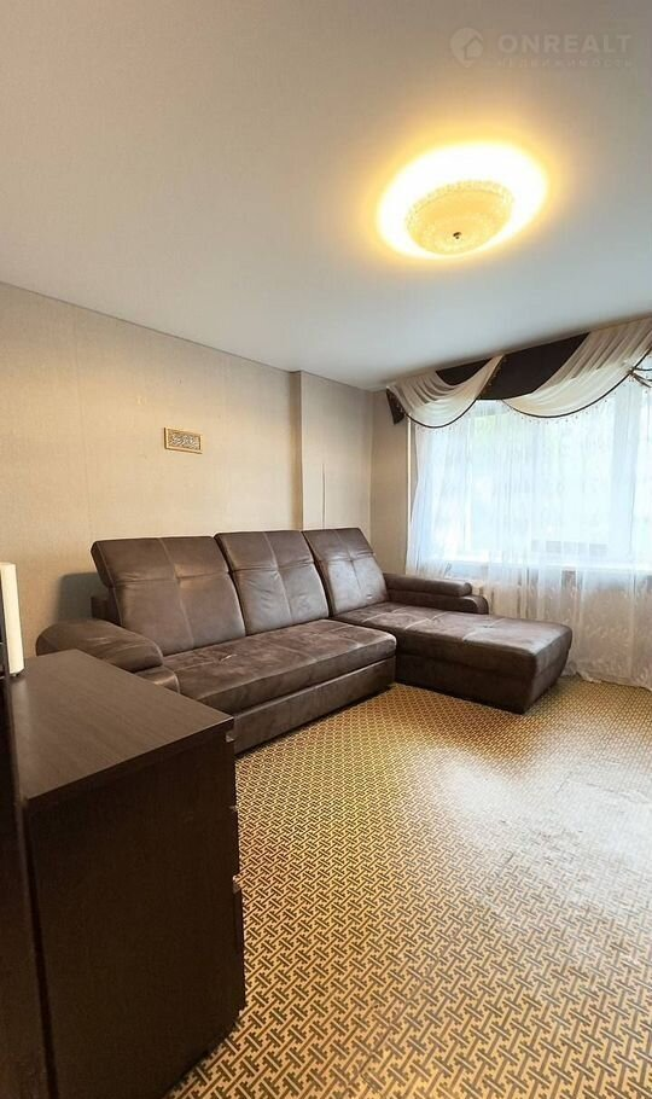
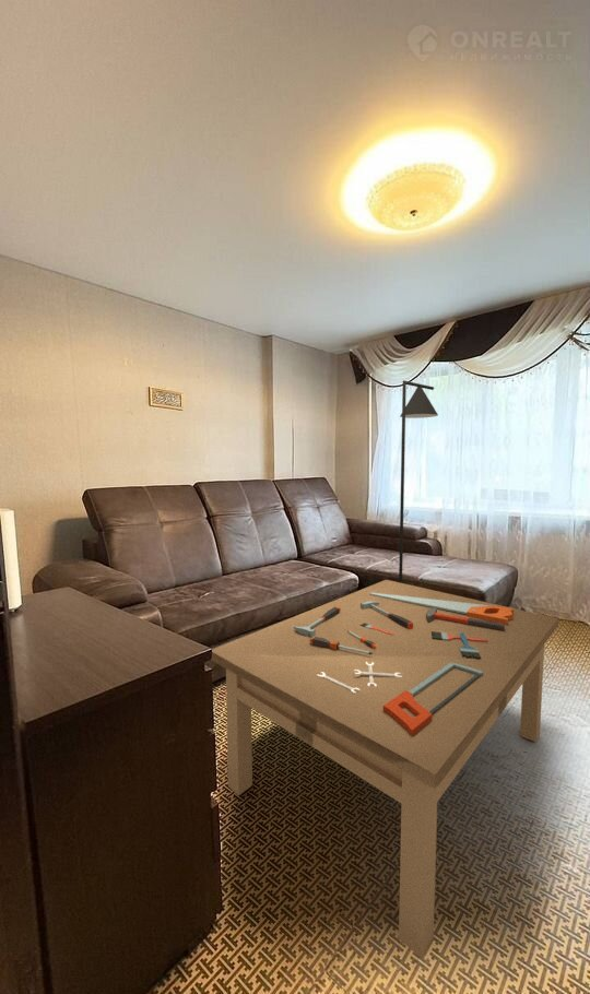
+ floor lamp [398,379,439,583]
+ coffee table [210,579,559,959]
